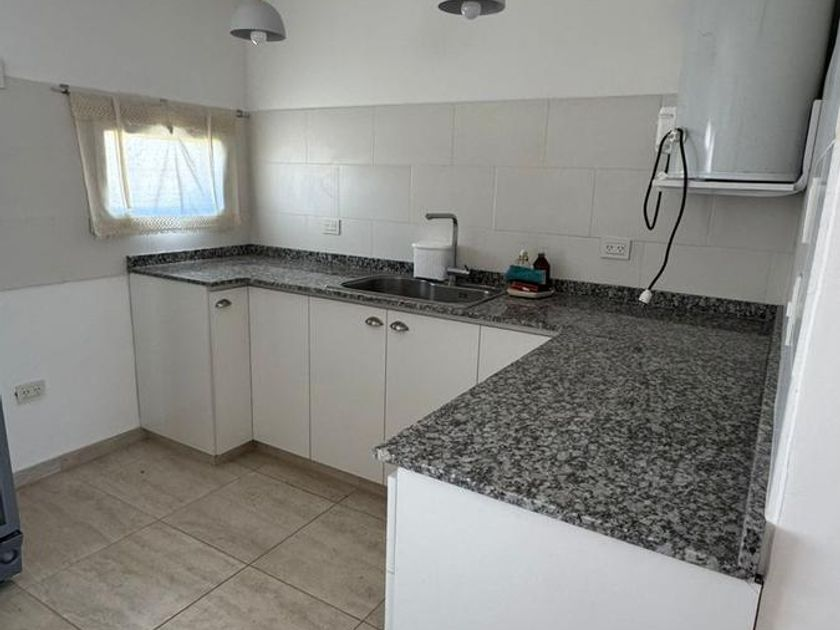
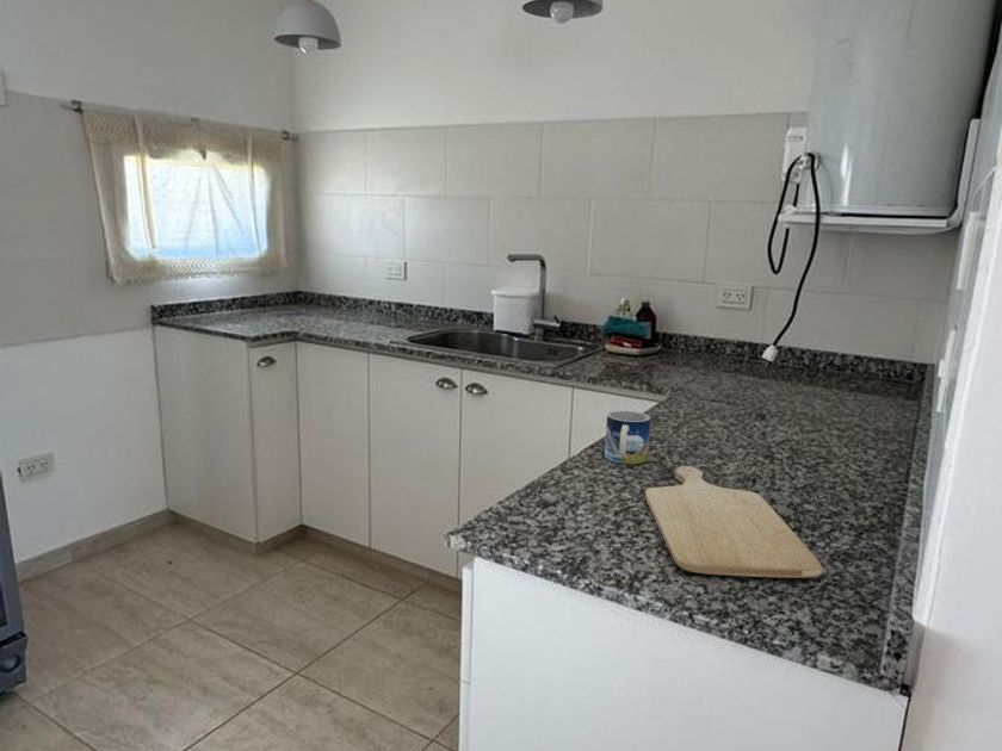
+ mug [604,410,651,465]
+ chopping board [644,465,823,579]
